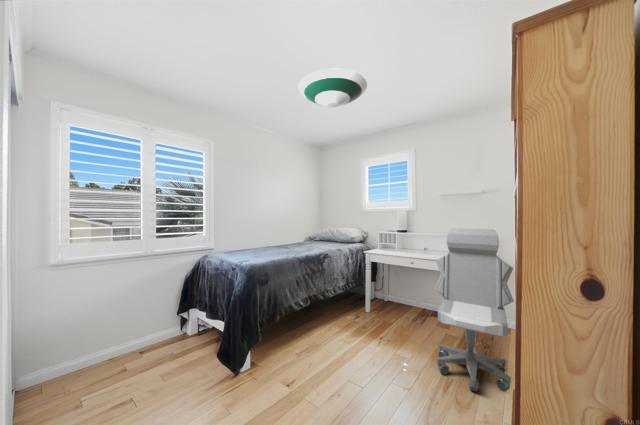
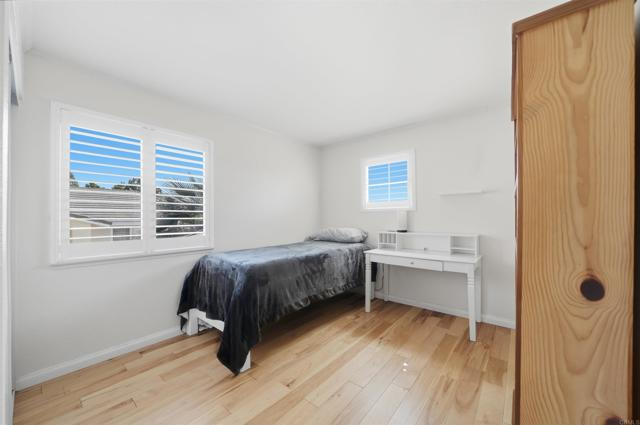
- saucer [297,68,368,108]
- office chair [434,227,515,393]
